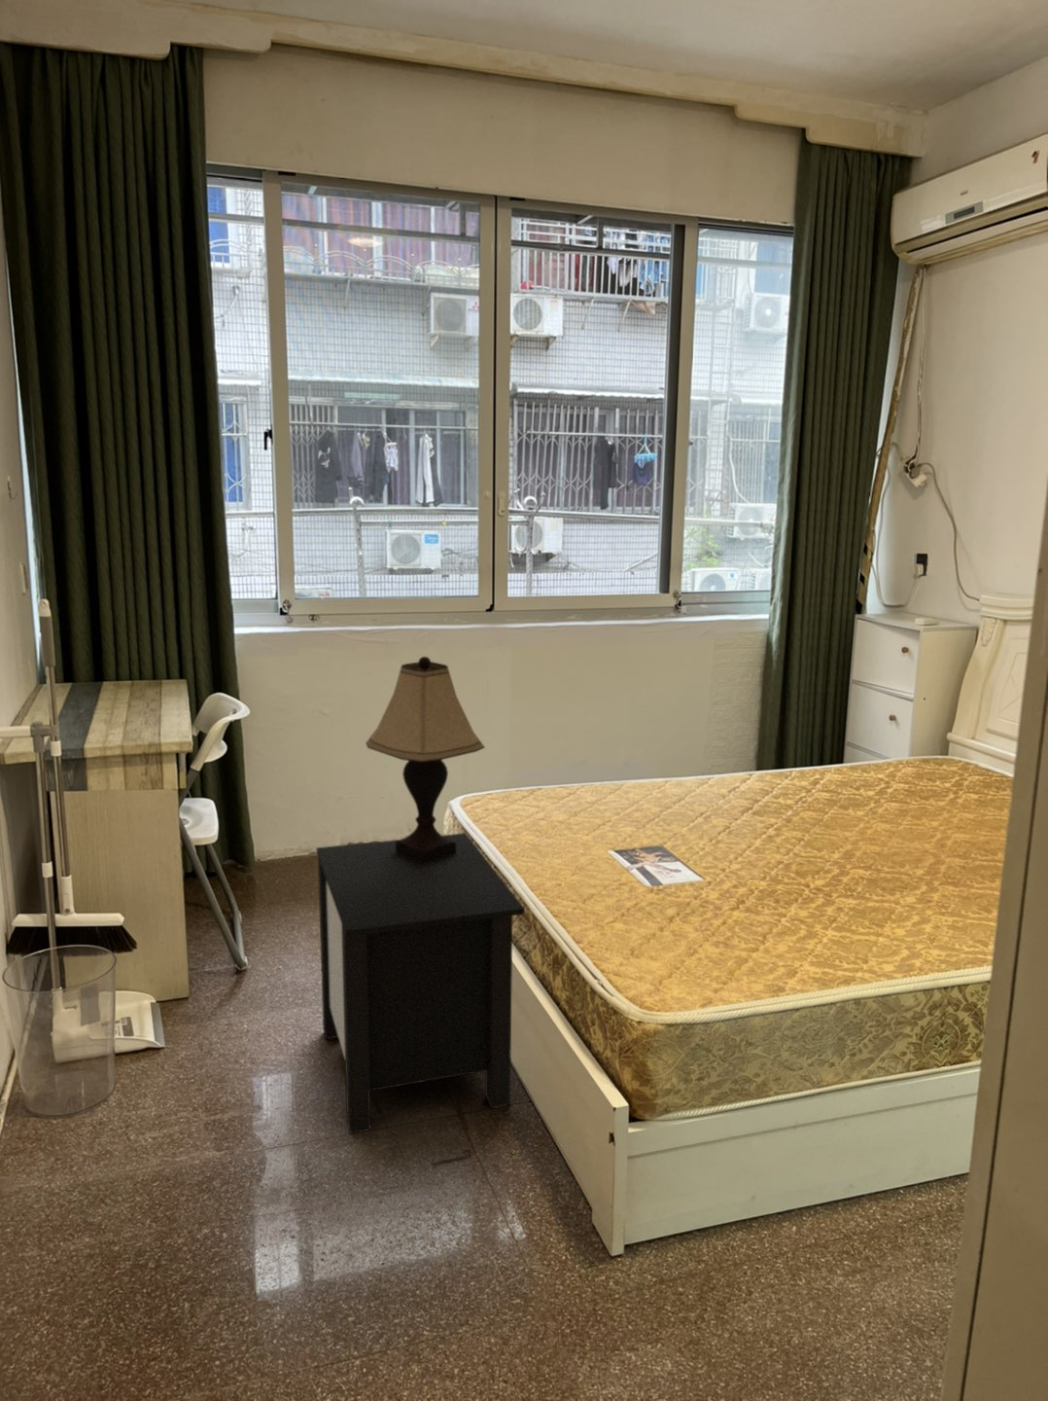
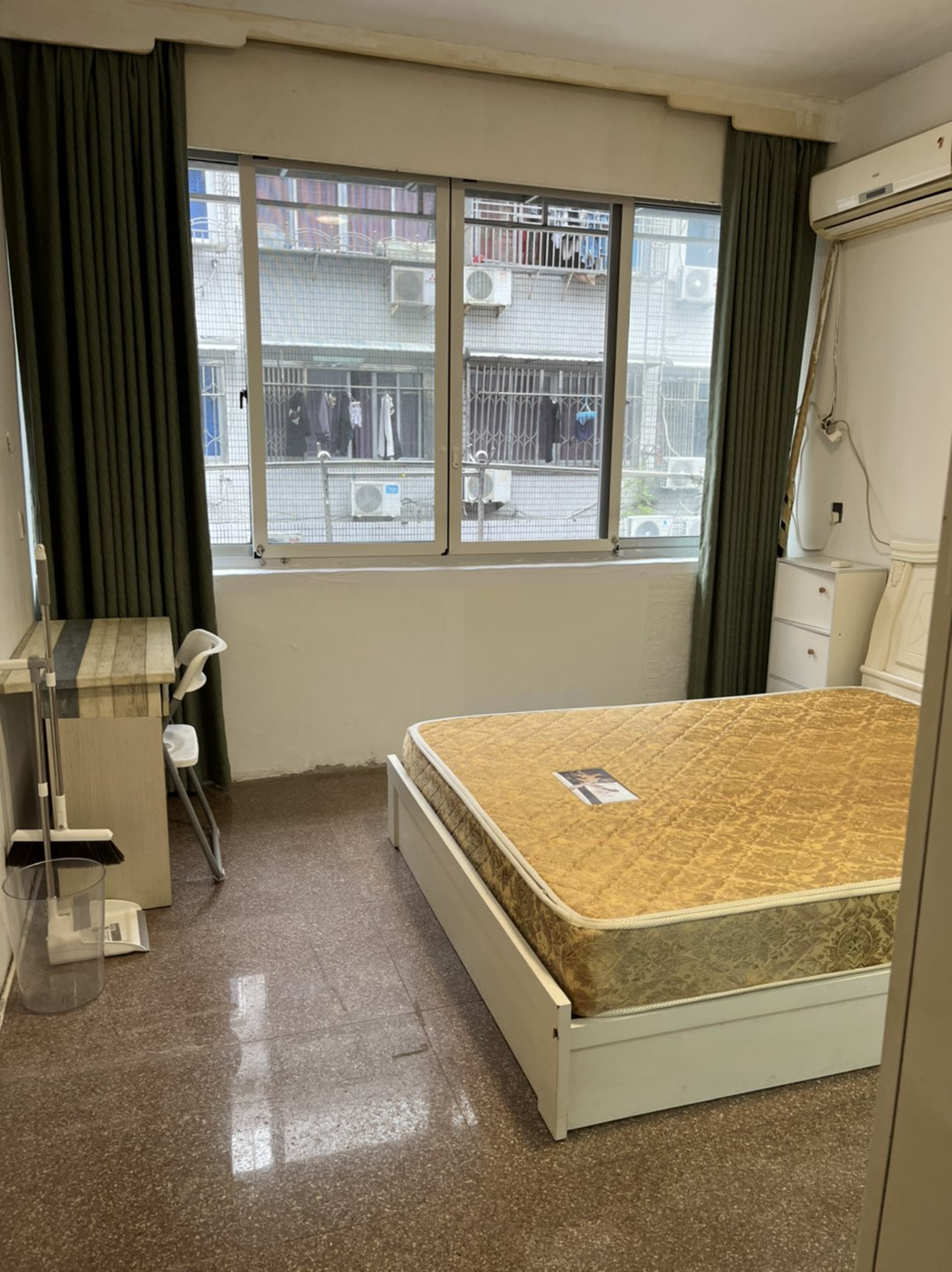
- nightstand [315,832,526,1136]
- lamp [364,655,487,864]
